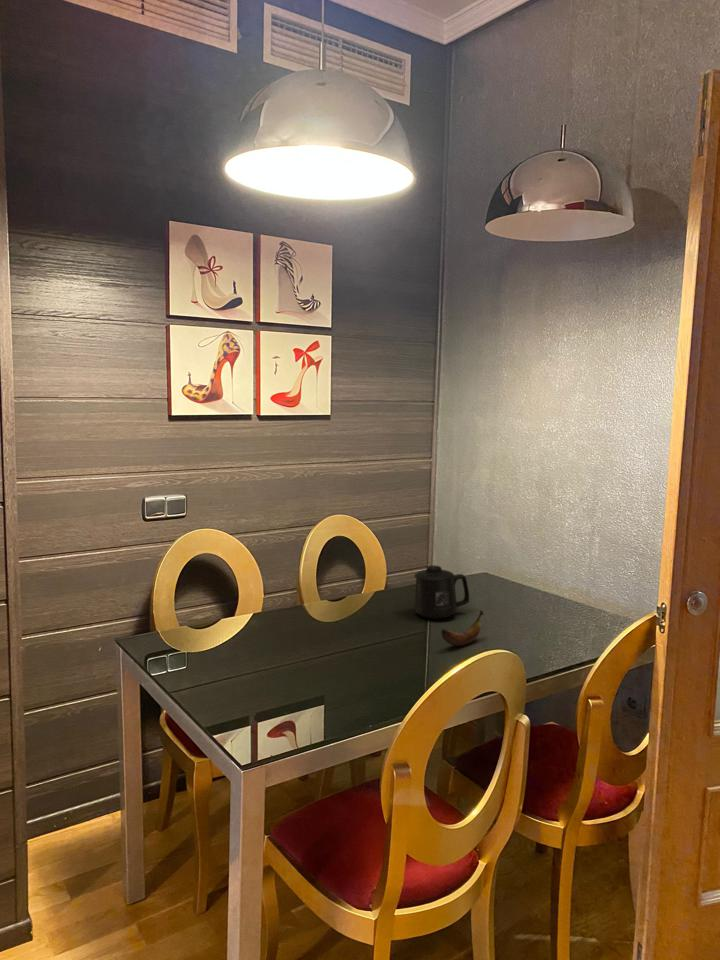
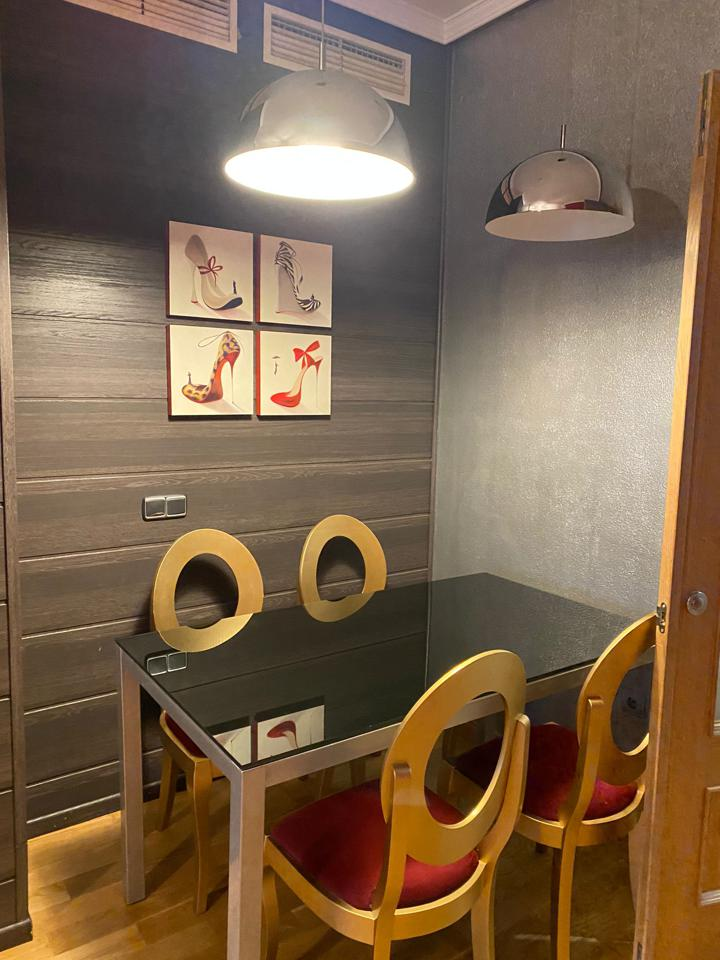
- banana [440,610,485,647]
- mug [413,564,470,620]
